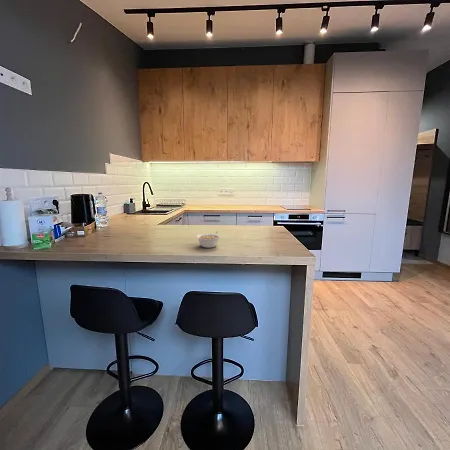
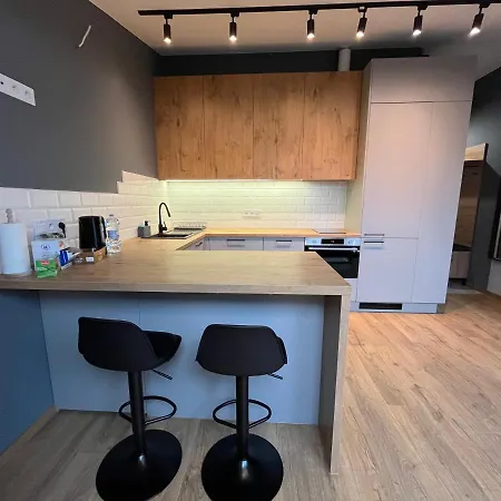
- legume [196,231,221,249]
